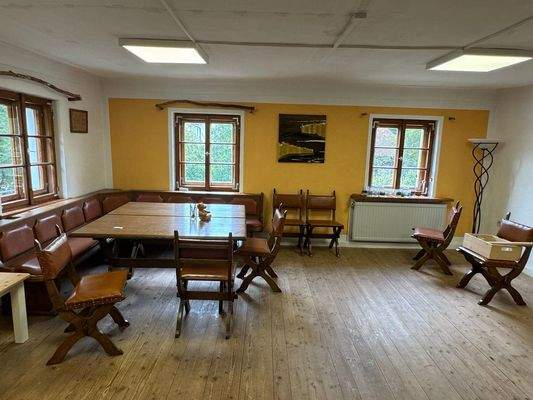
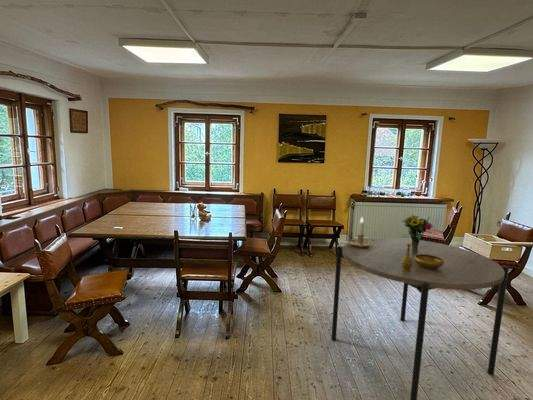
+ decorative bowl [402,244,444,271]
+ bouquet [401,214,434,253]
+ dining table [330,236,510,400]
+ candlestick [349,217,374,248]
